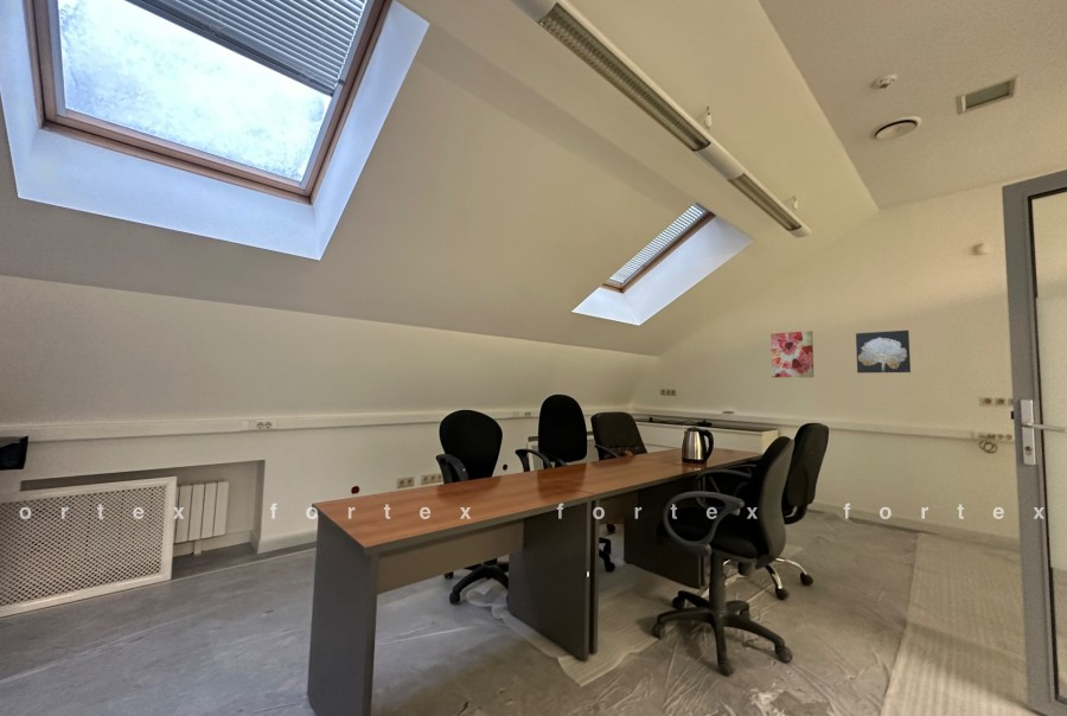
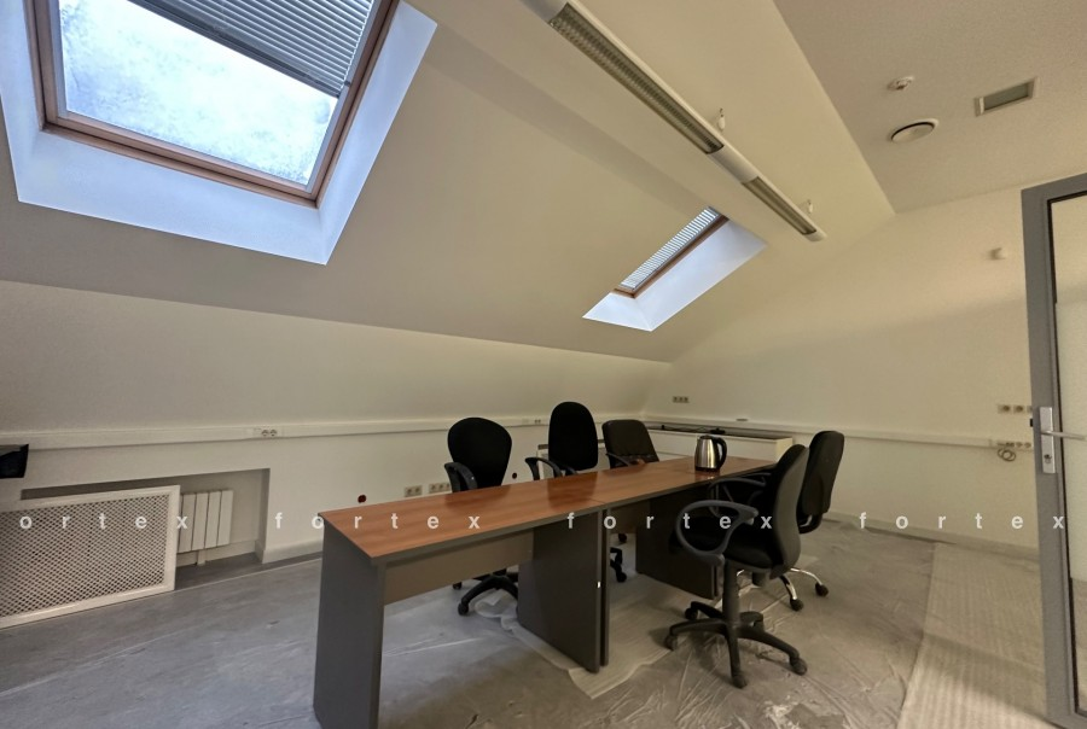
- wall art [855,330,912,375]
- wall art [769,330,814,378]
